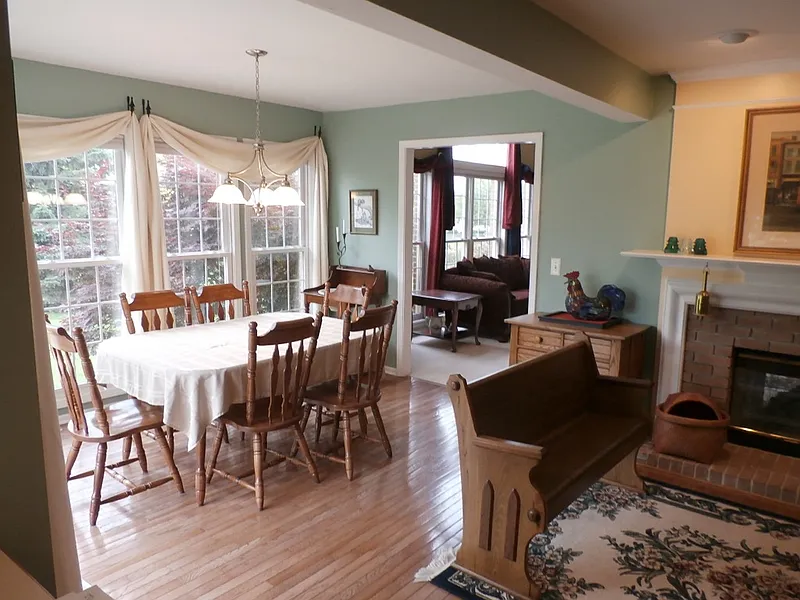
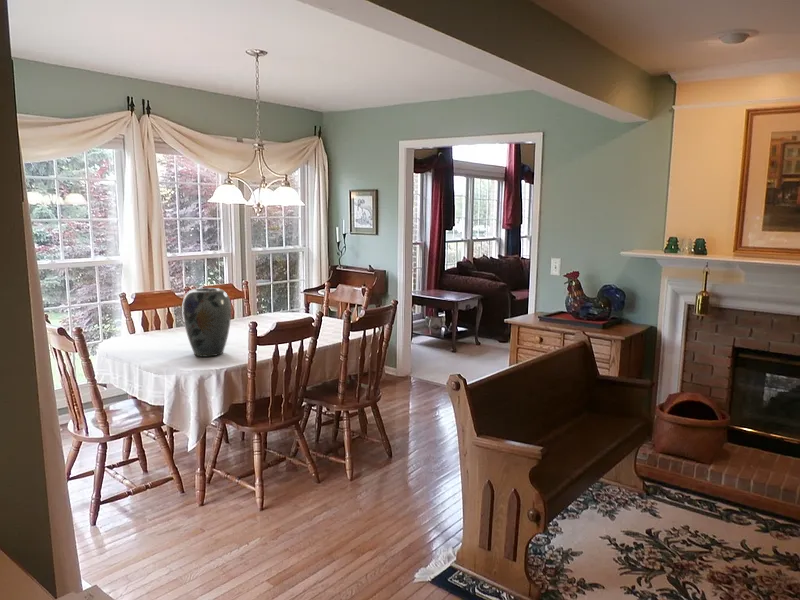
+ vase [181,287,232,358]
